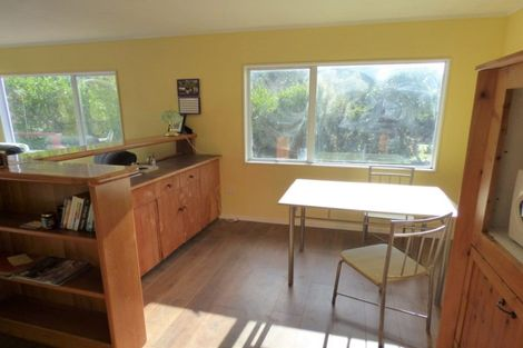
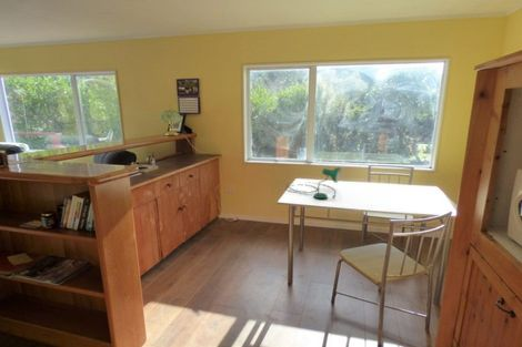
+ desk lamp [284,166,342,200]
